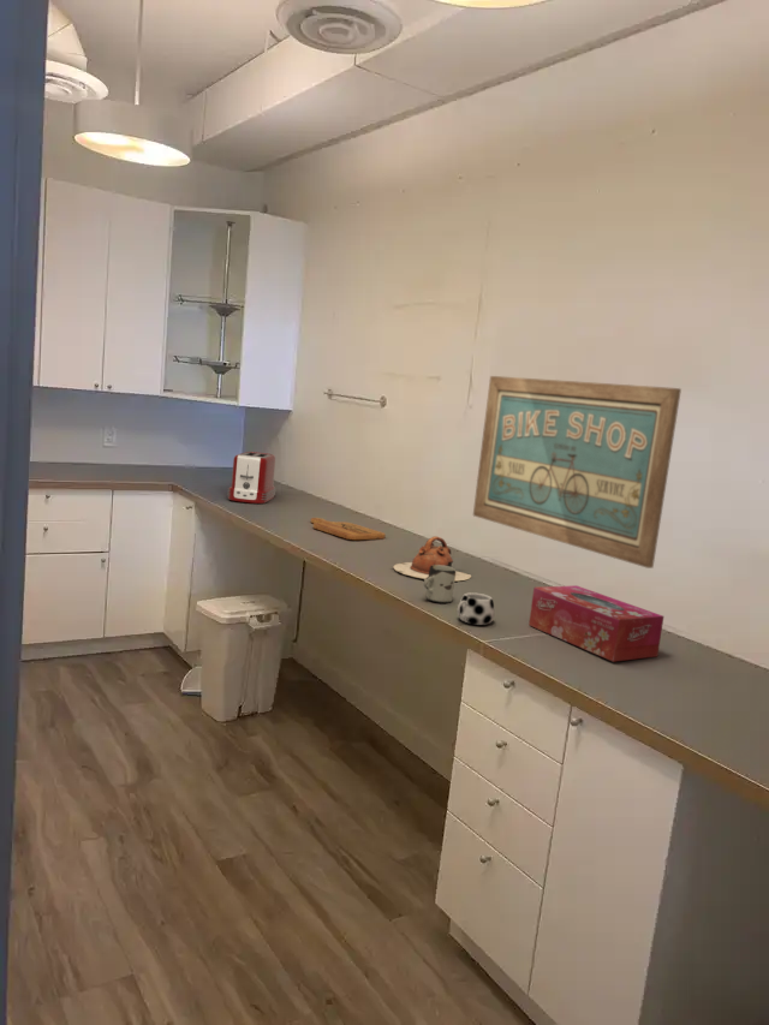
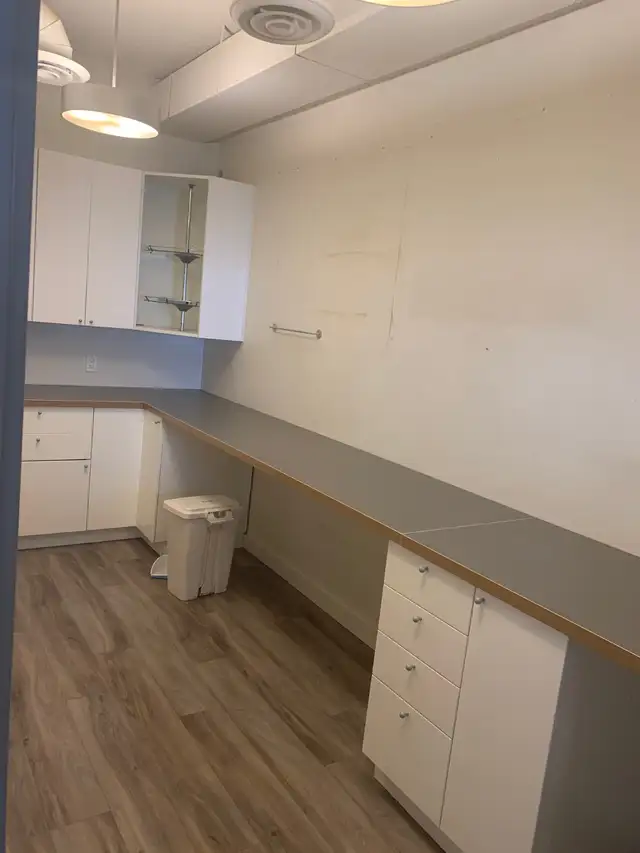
- teapot [392,535,472,582]
- cutting board [310,517,387,541]
- cup [423,565,457,604]
- wall art [472,375,682,570]
- tissue box [527,584,664,662]
- toaster [226,451,276,505]
- mug [457,591,495,626]
